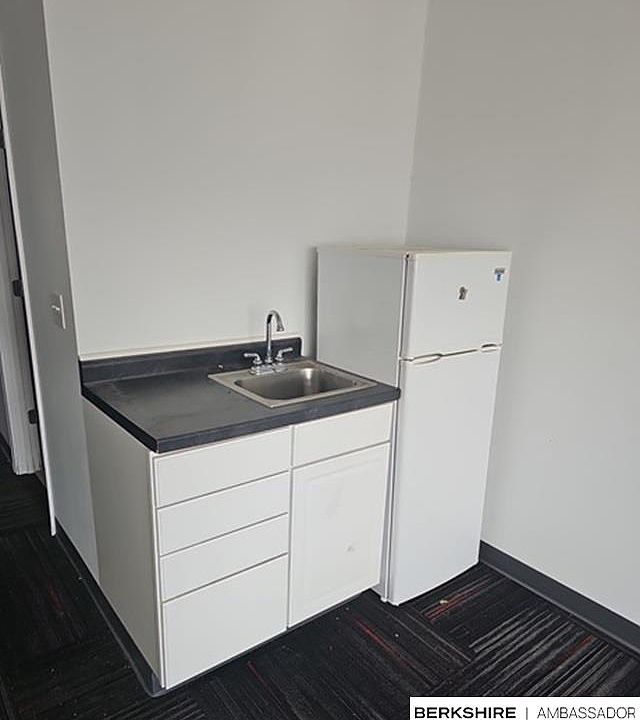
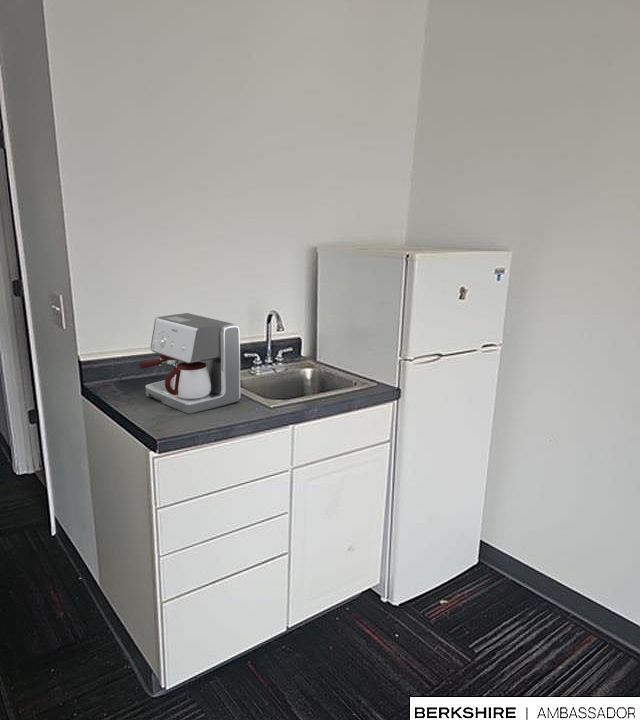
+ coffee maker [138,312,241,415]
